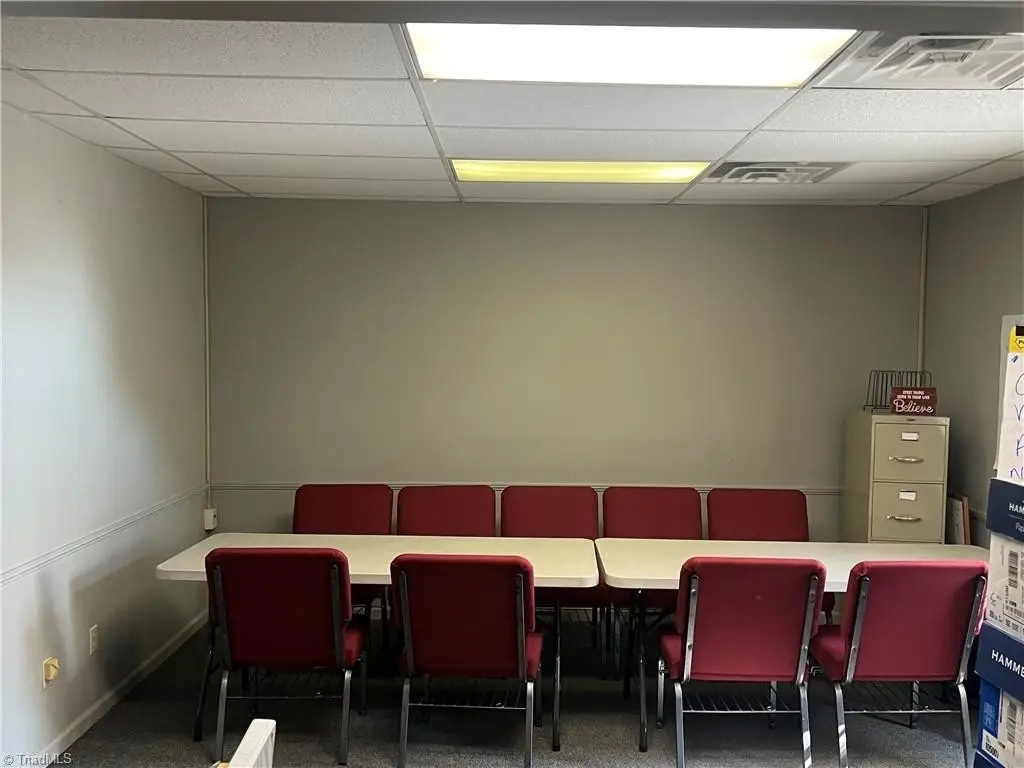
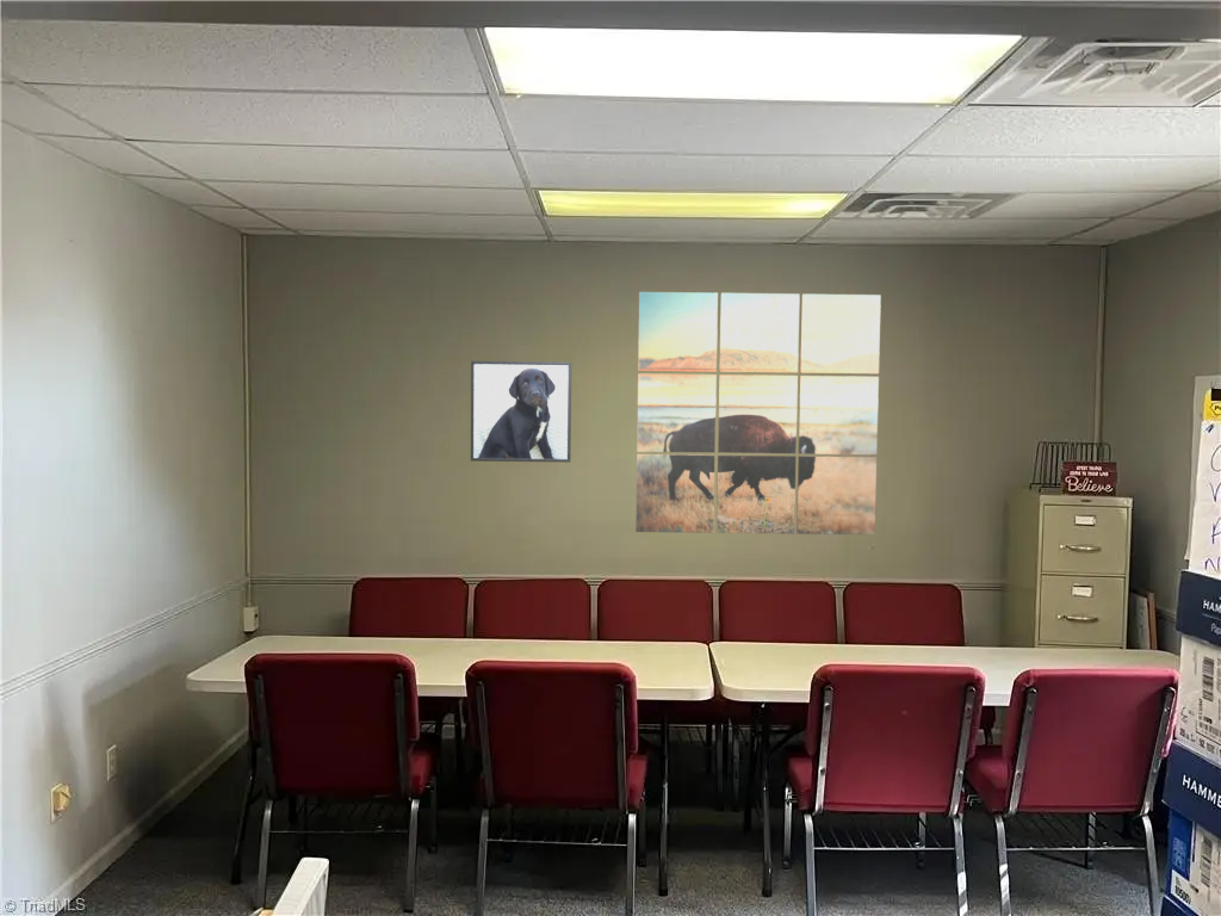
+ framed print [470,360,572,463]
+ wall art [634,291,882,536]
